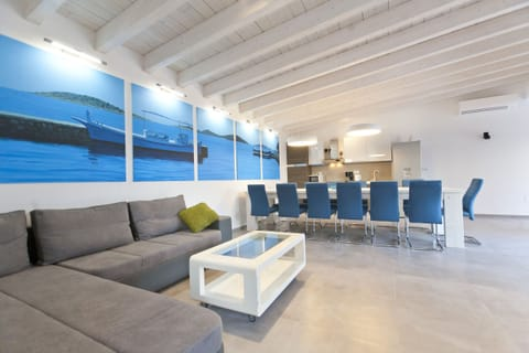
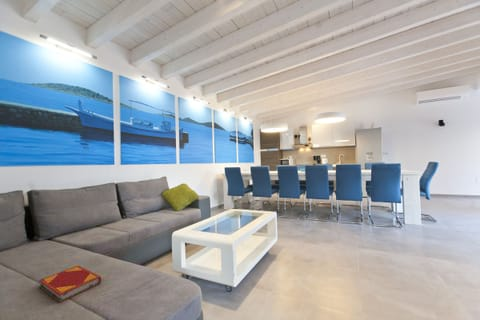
+ hardback book [38,265,102,304]
